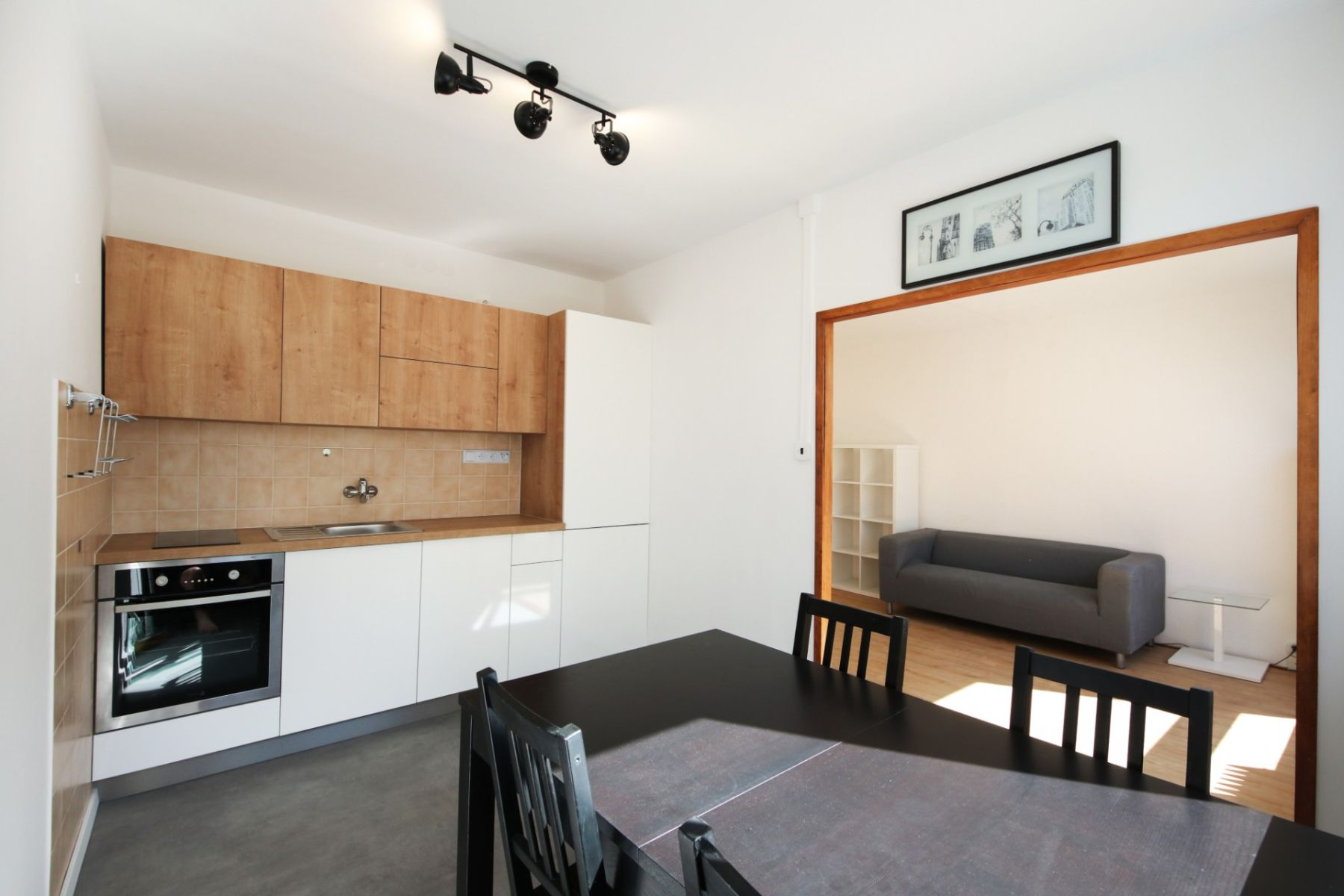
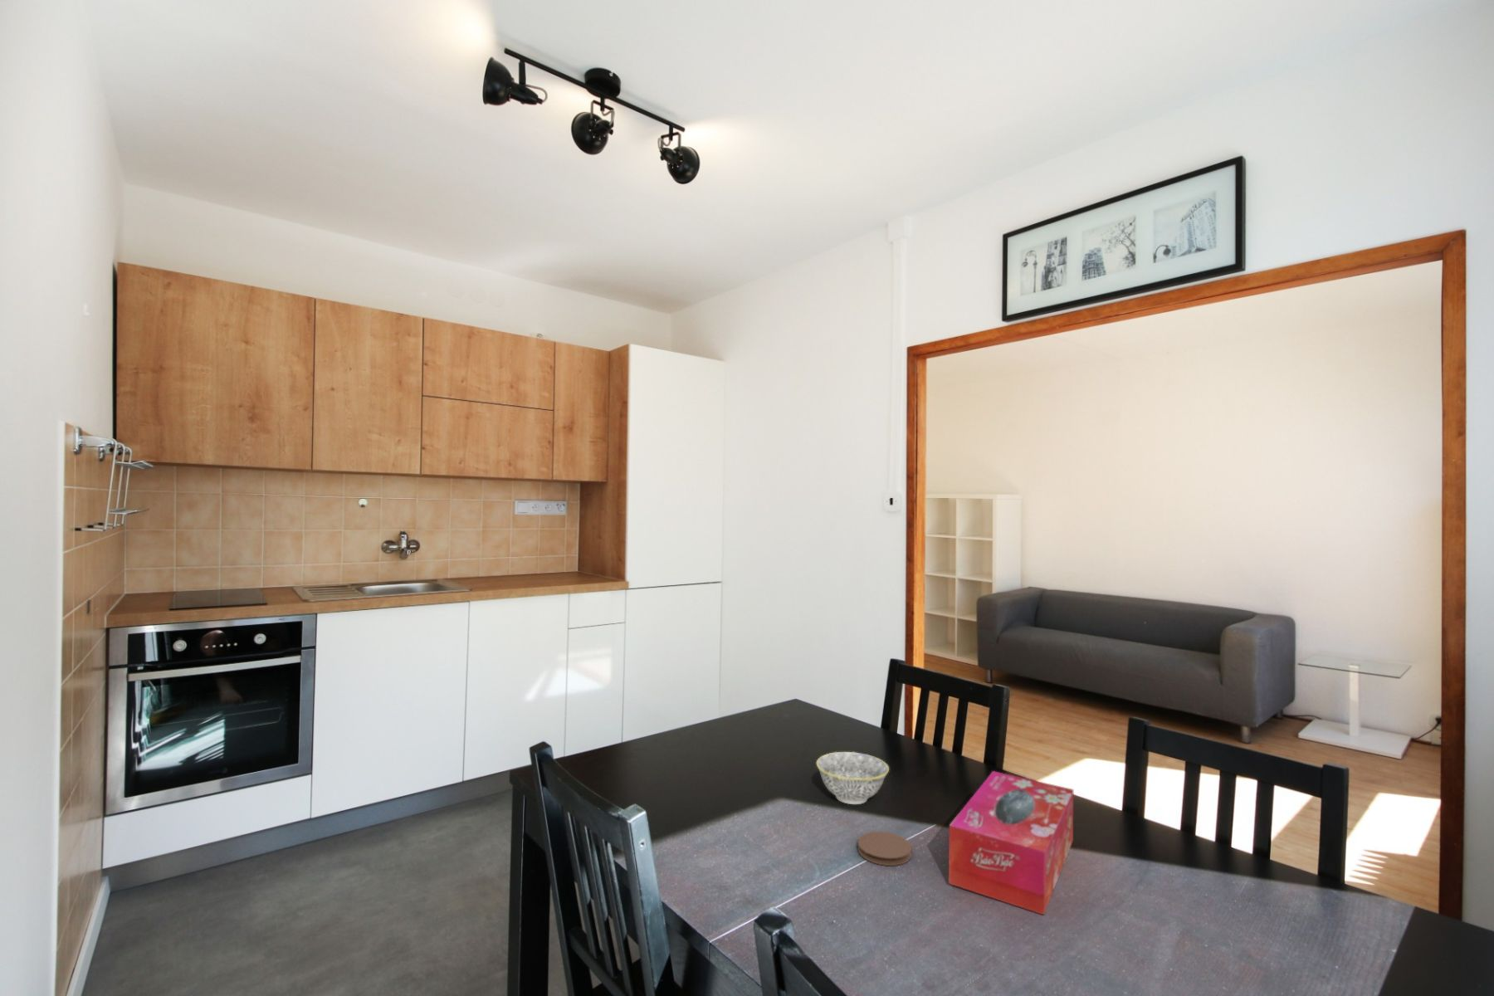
+ bowl [816,751,889,805]
+ tissue box [948,770,1074,916]
+ coaster [857,830,913,867]
